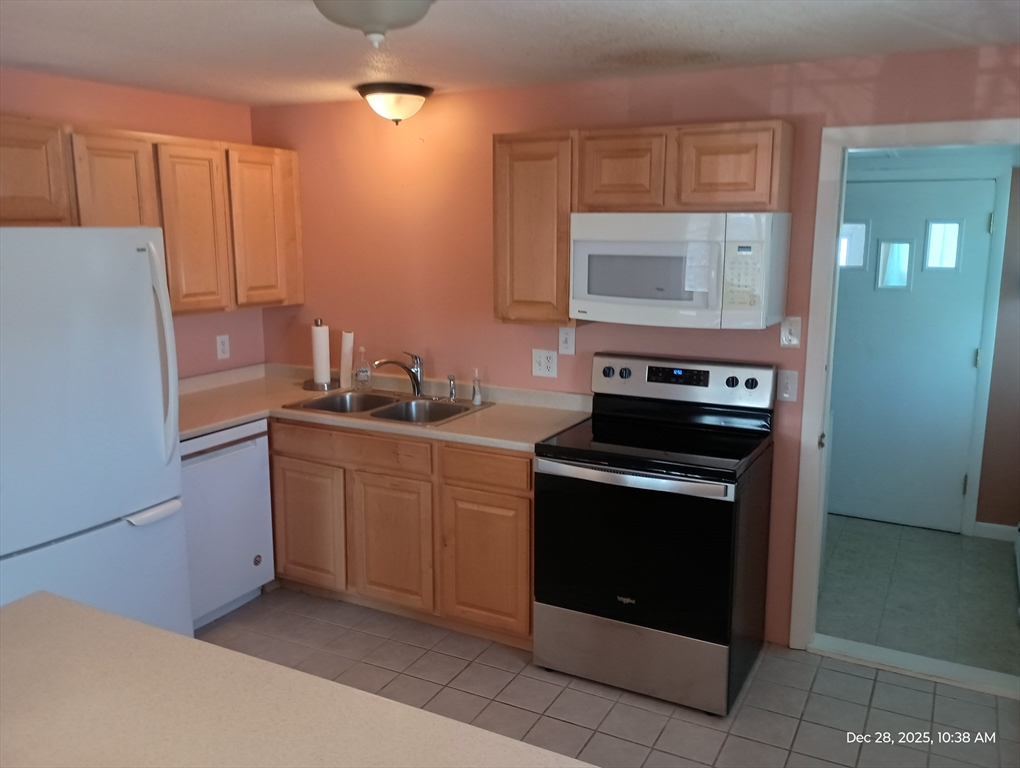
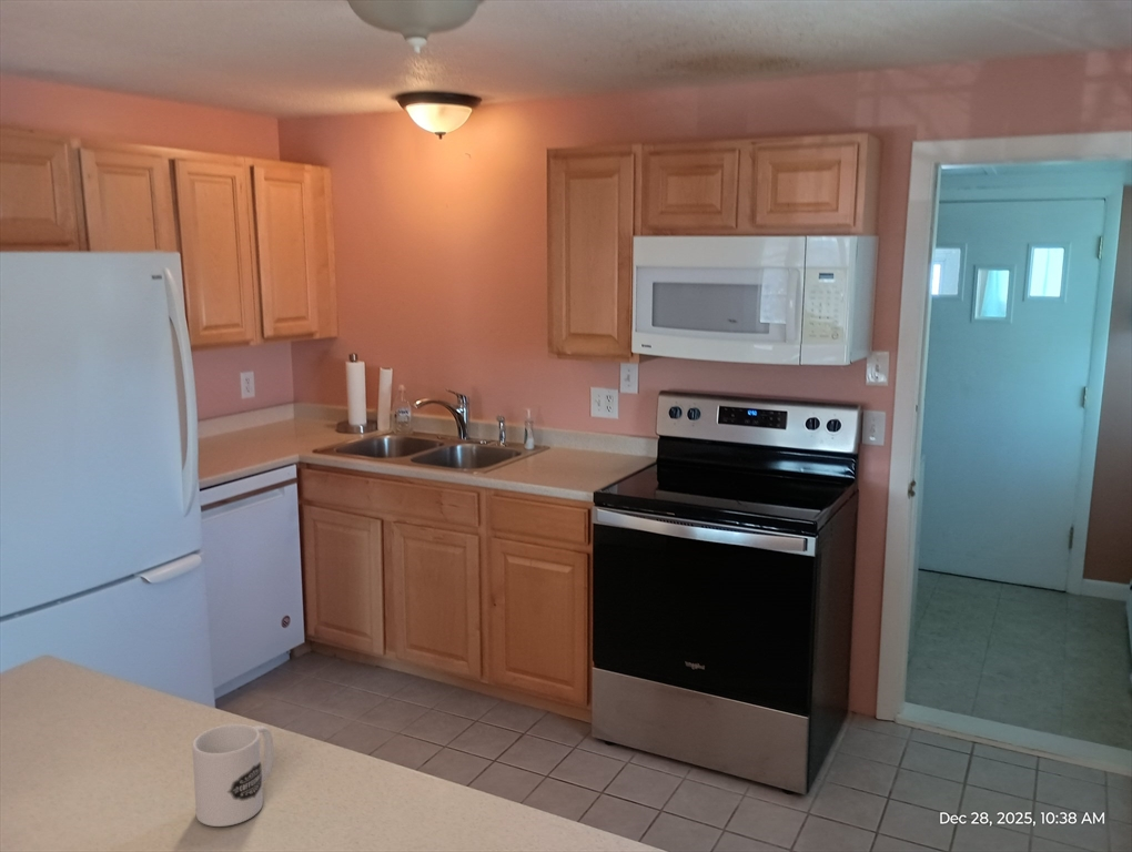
+ mug [191,723,275,828]
